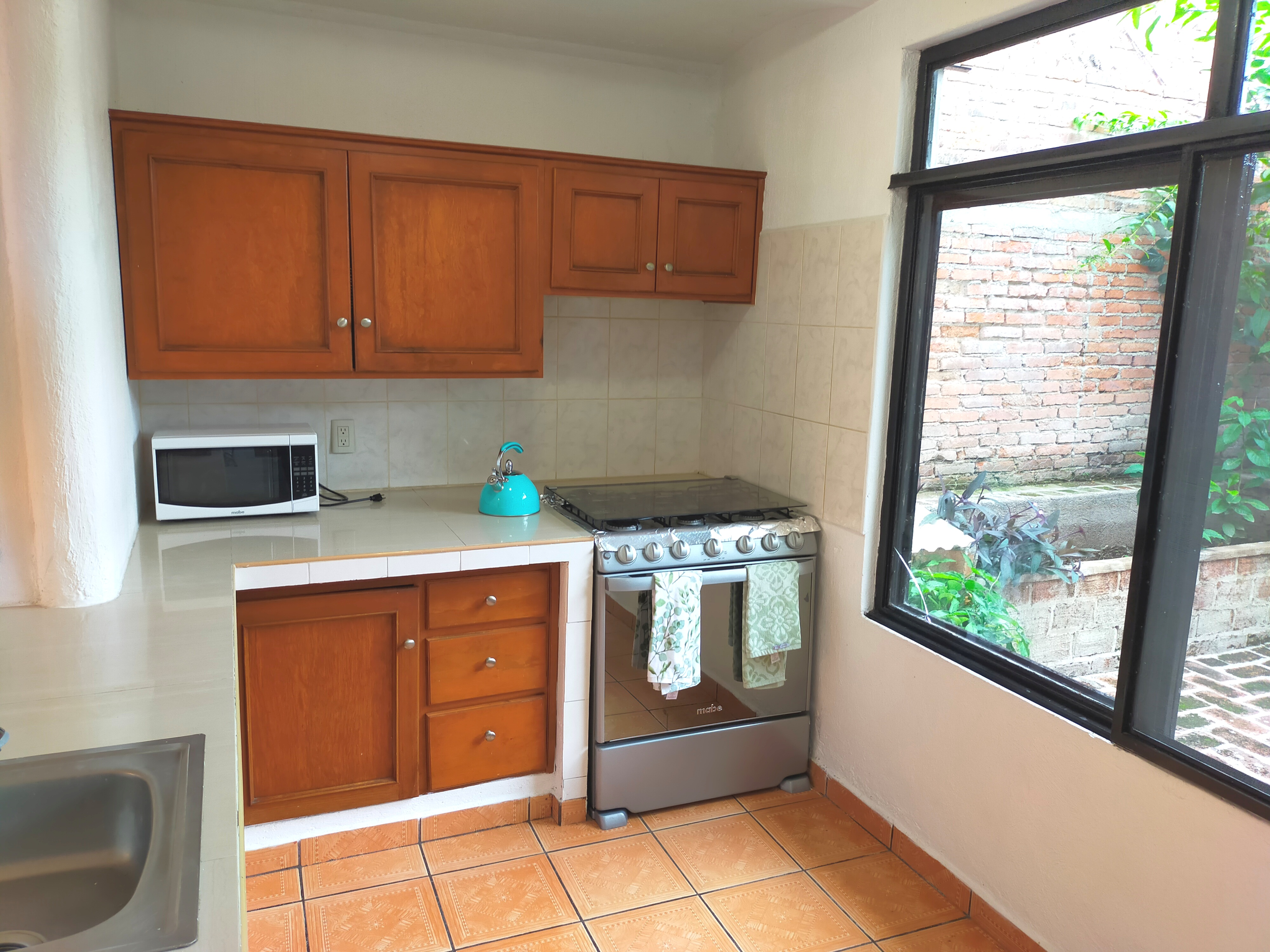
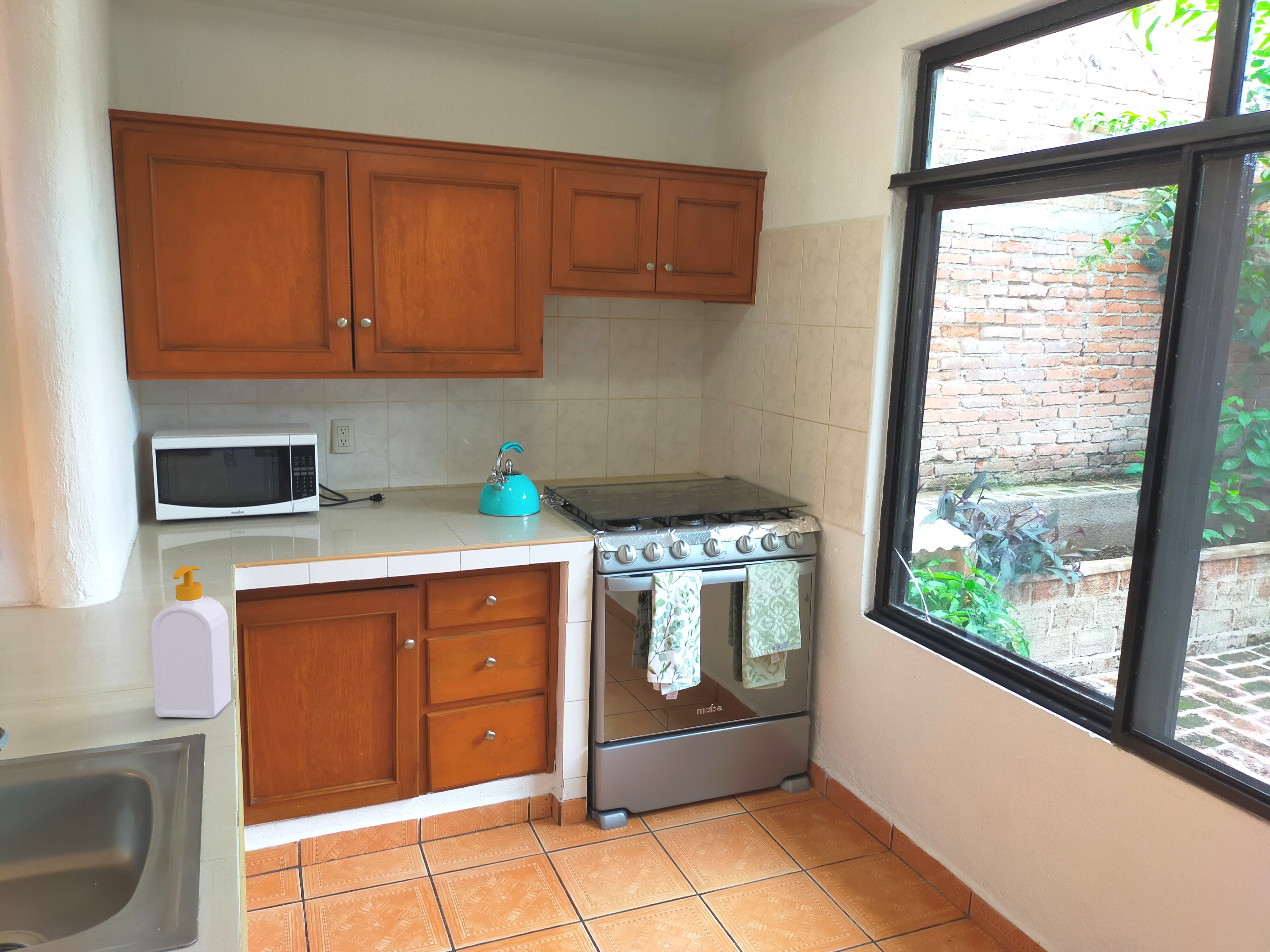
+ soap bottle [151,566,231,718]
